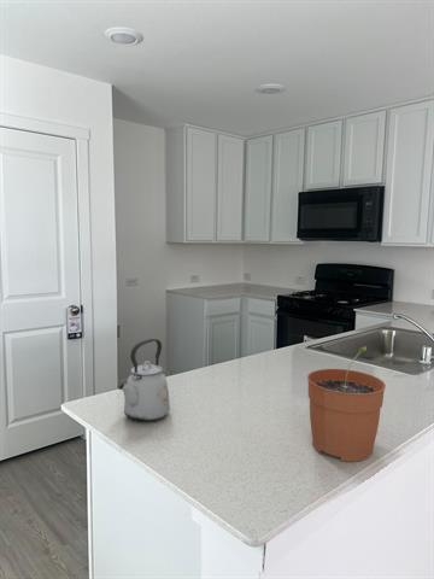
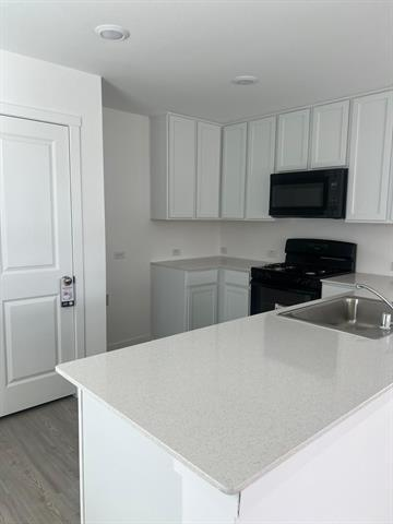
- plant pot [306,345,387,463]
- kettle [118,338,171,423]
